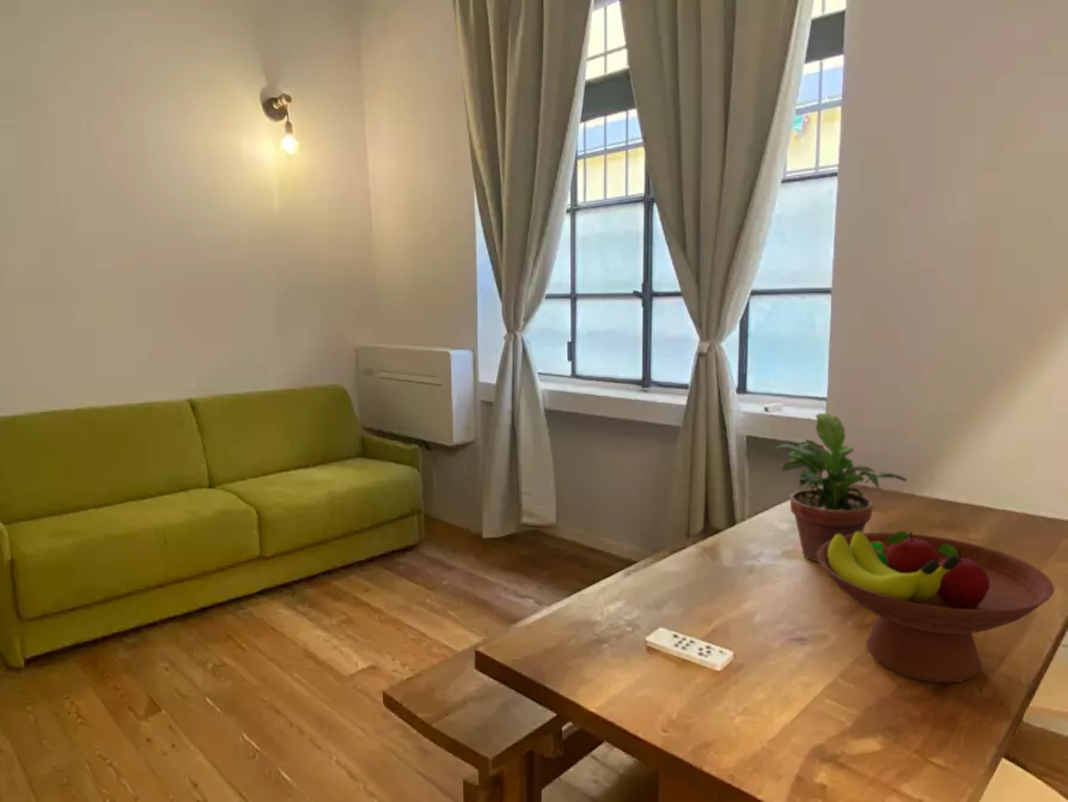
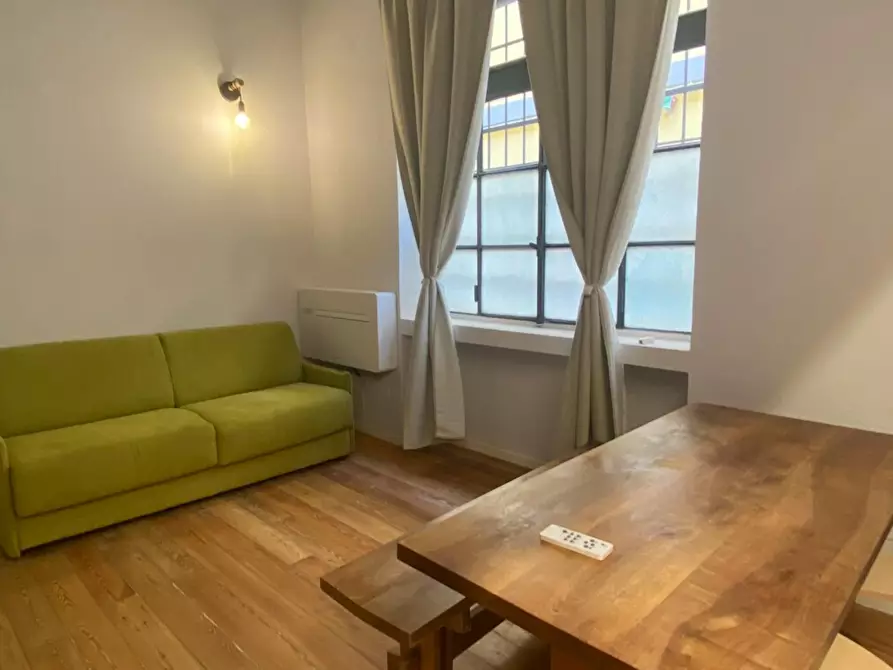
- potted plant [774,412,908,564]
- fruit bowl [817,530,1055,685]
